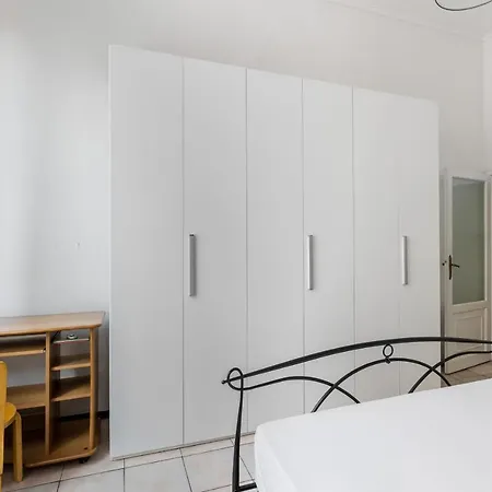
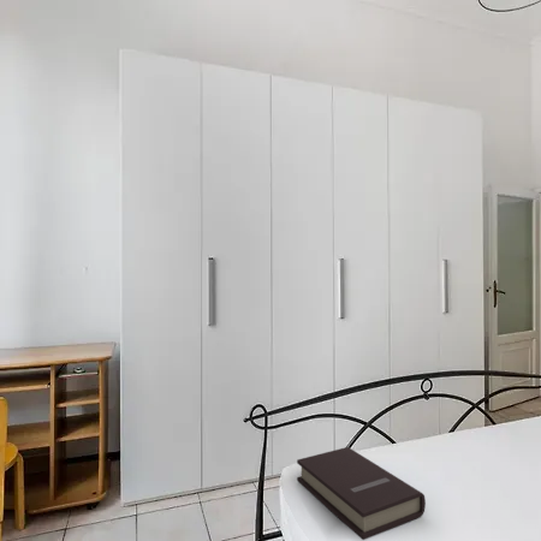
+ book [296,446,427,541]
